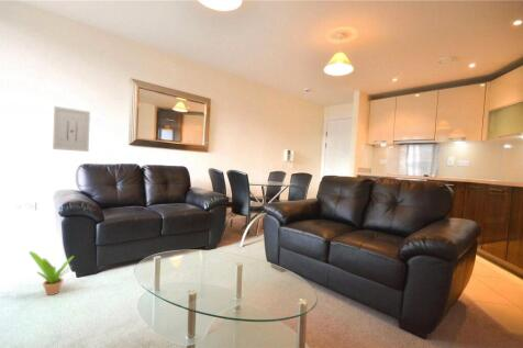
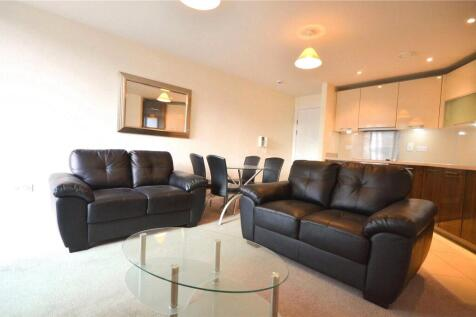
- potted plant [29,250,75,296]
- wall art [52,105,91,153]
